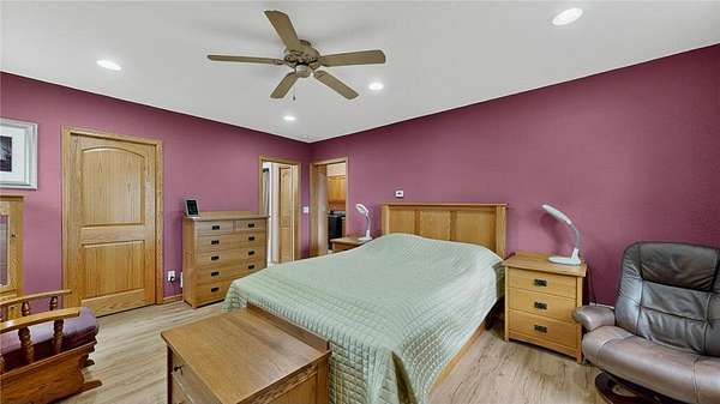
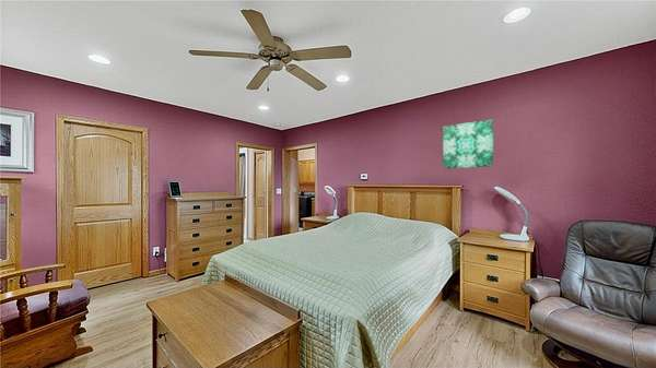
+ wall art [442,118,494,169]
